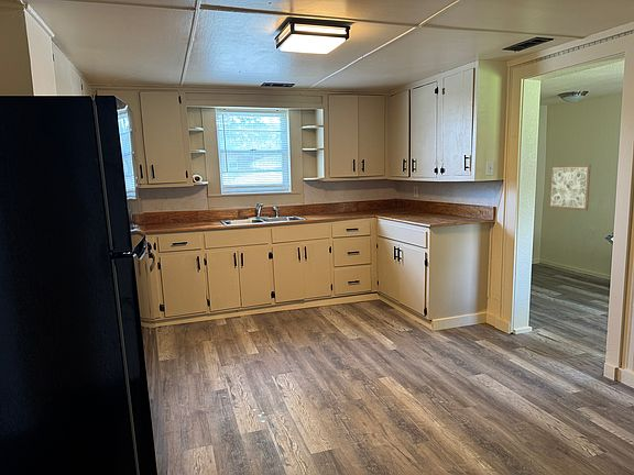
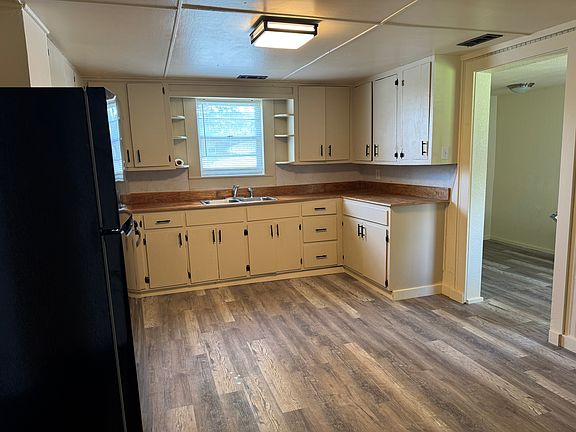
- wall art [547,164,592,212]
